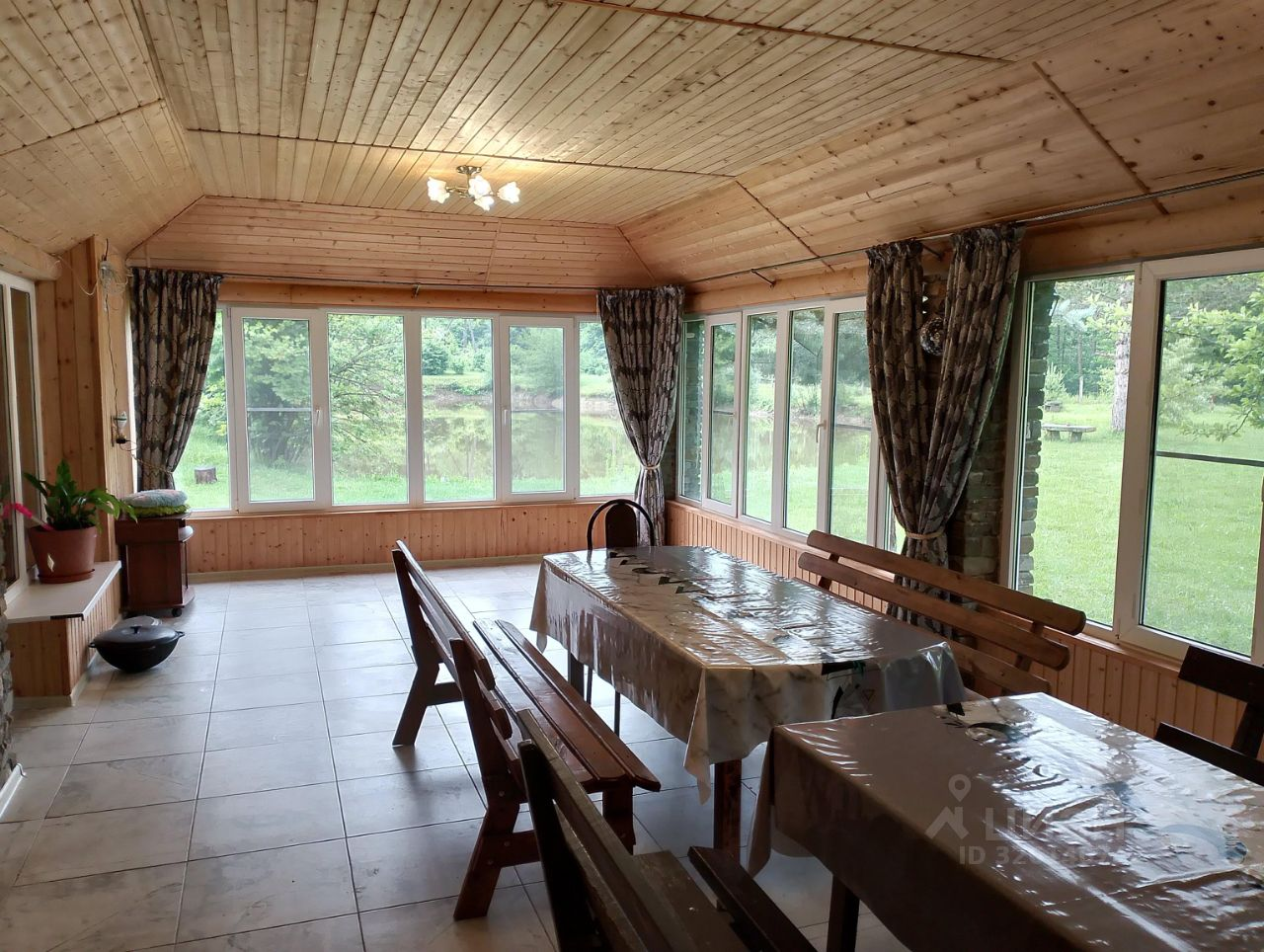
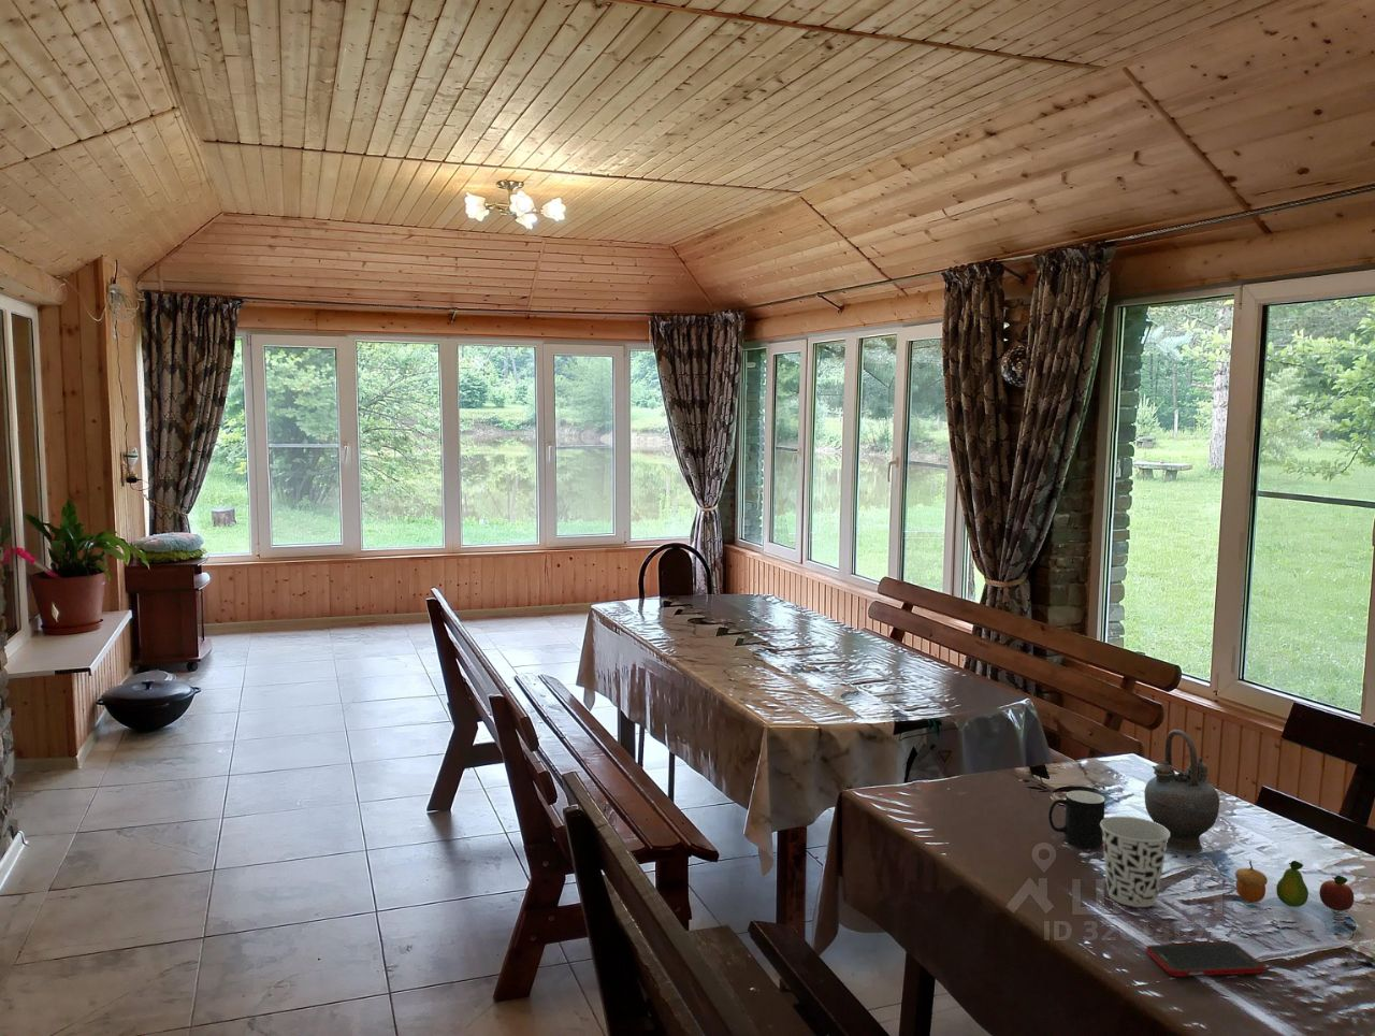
+ fruit [1235,860,1354,912]
+ cell phone [1145,941,1265,977]
+ teapot [1143,729,1221,854]
+ cup [1100,816,1169,908]
+ cup [1048,790,1106,849]
